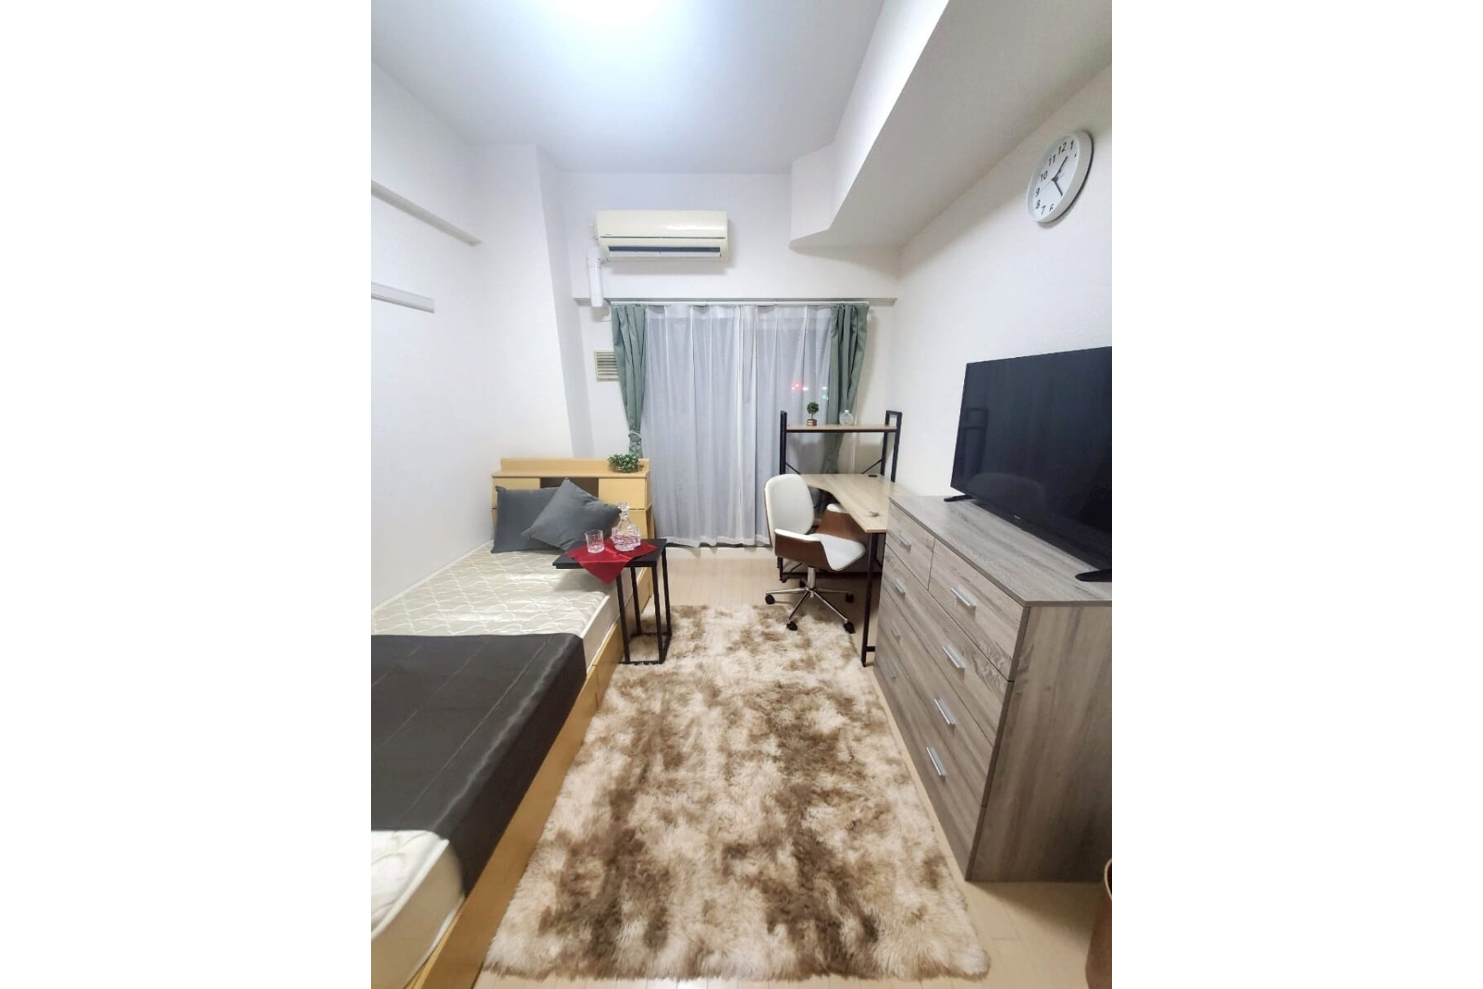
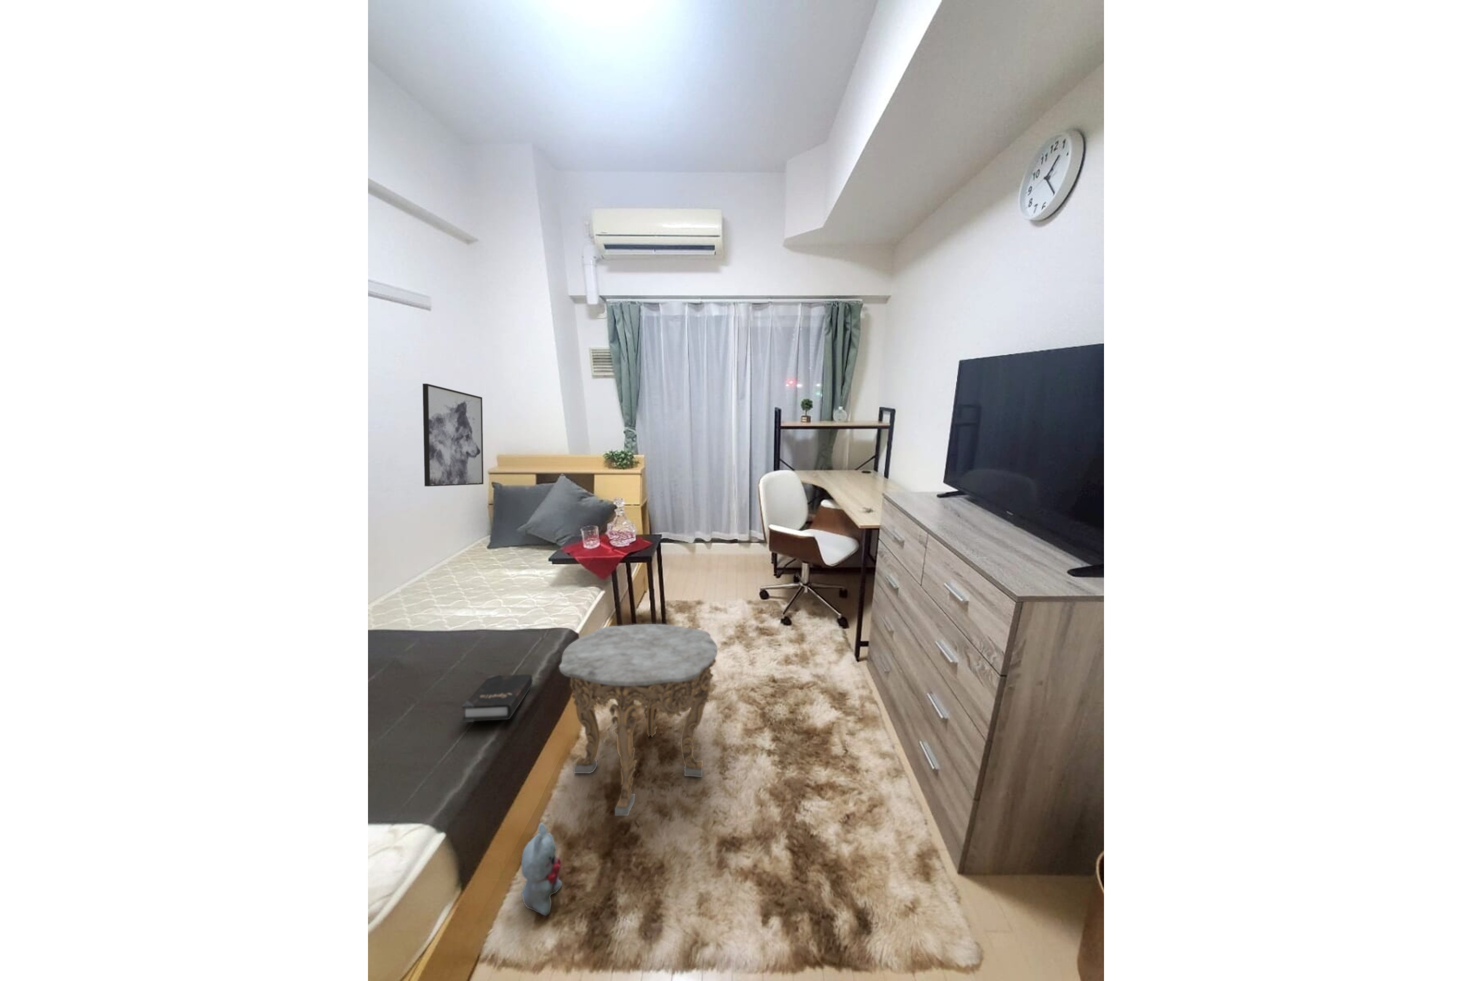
+ hardback book [461,674,532,723]
+ plush toy [521,822,562,916]
+ wall art [422,383,484,487]
+ side table [559,623,718,816]
